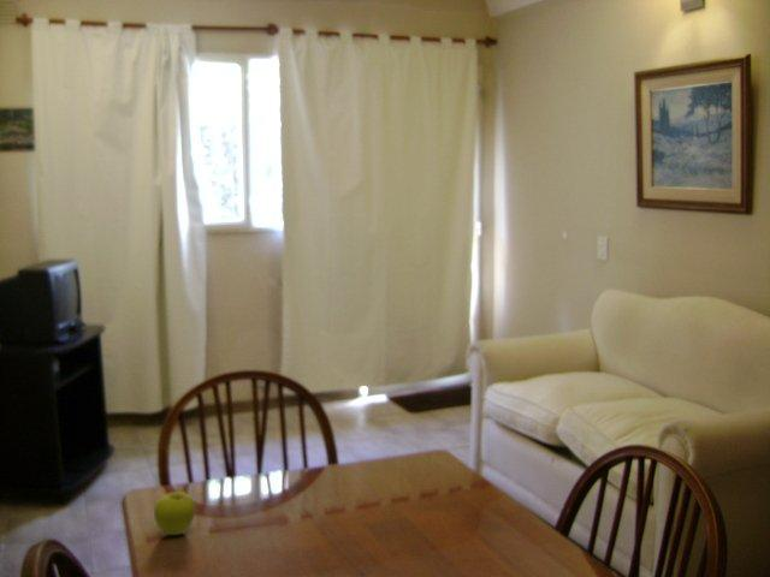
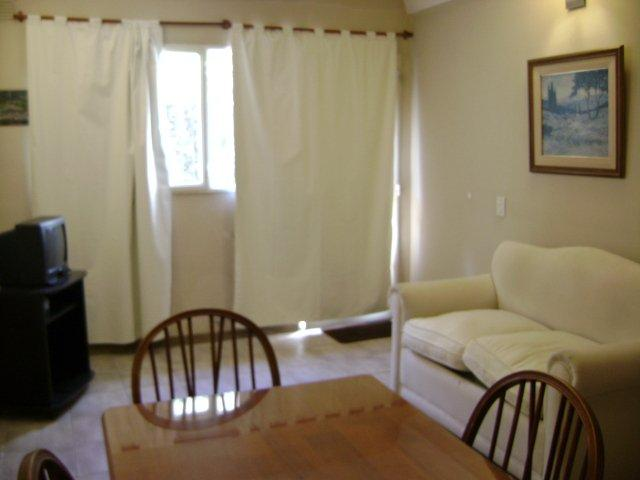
- fruit [153,490,197,536]
